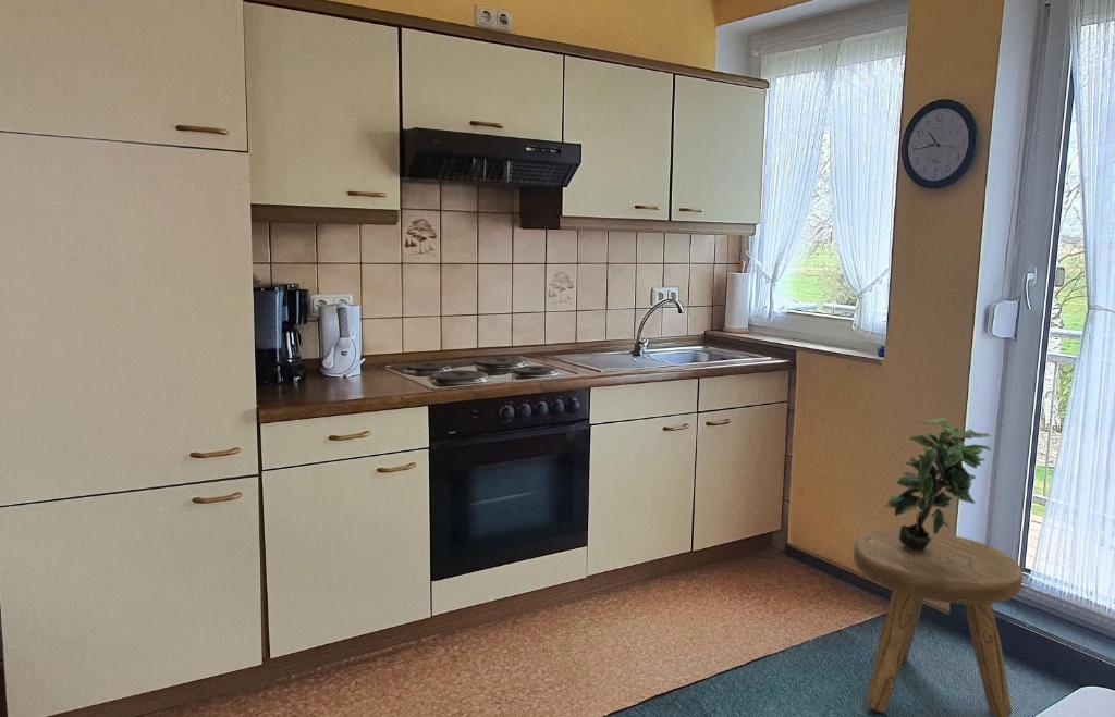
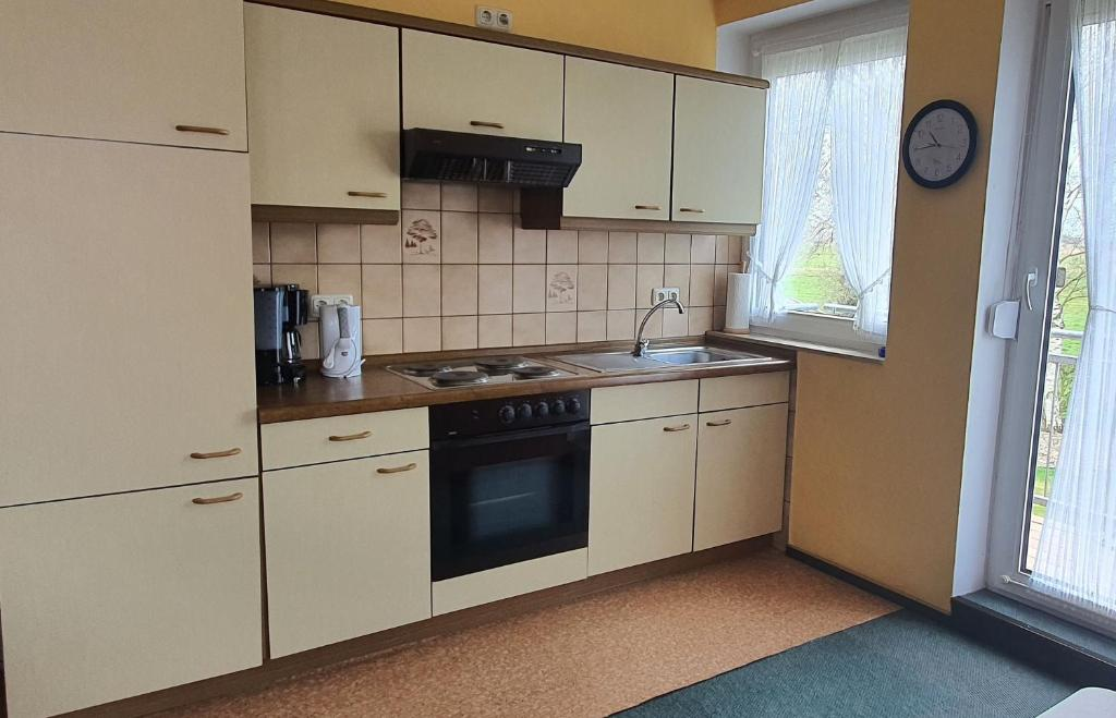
- stool [853,528,1024,717]
- potted plant [884,418,992,551]
